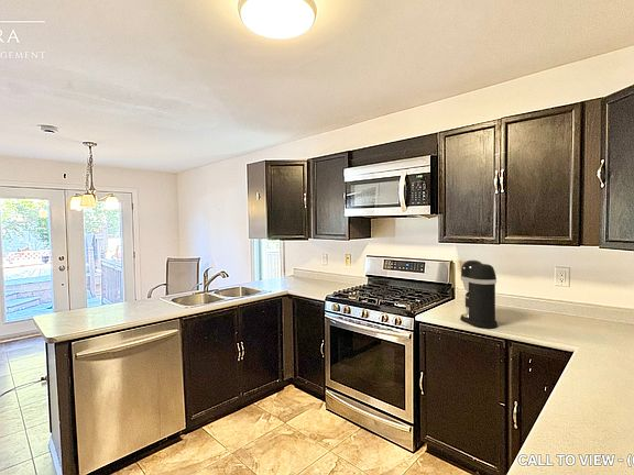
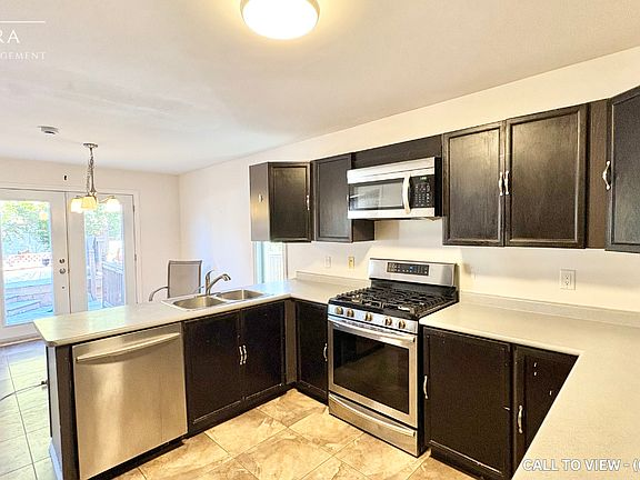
- coffee maker [459,259,499,329]
